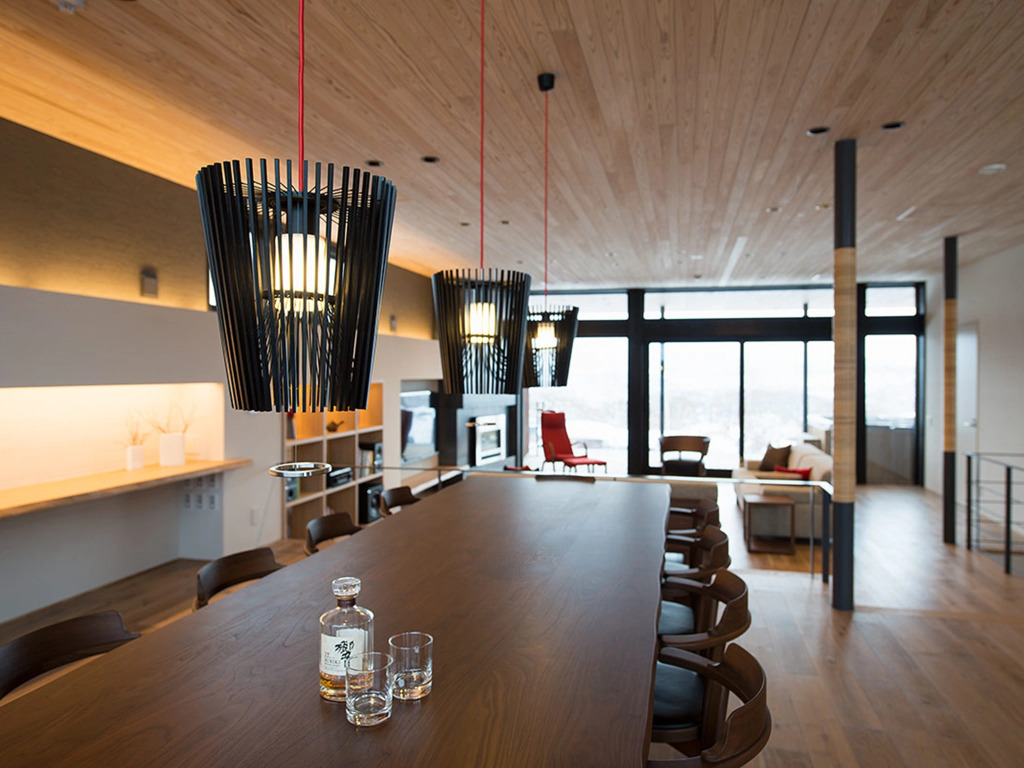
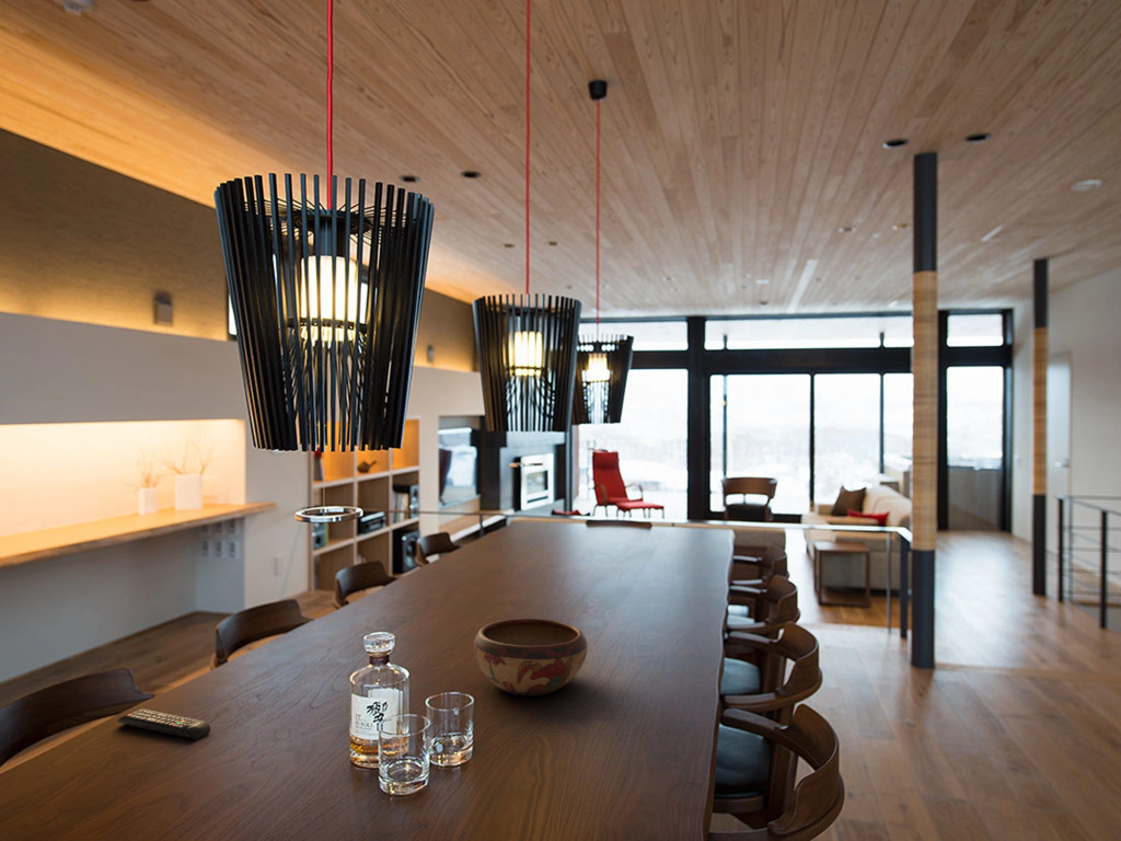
+ remote control [117,707,211,740]
+ decorative bowl [473,618,589,696]
